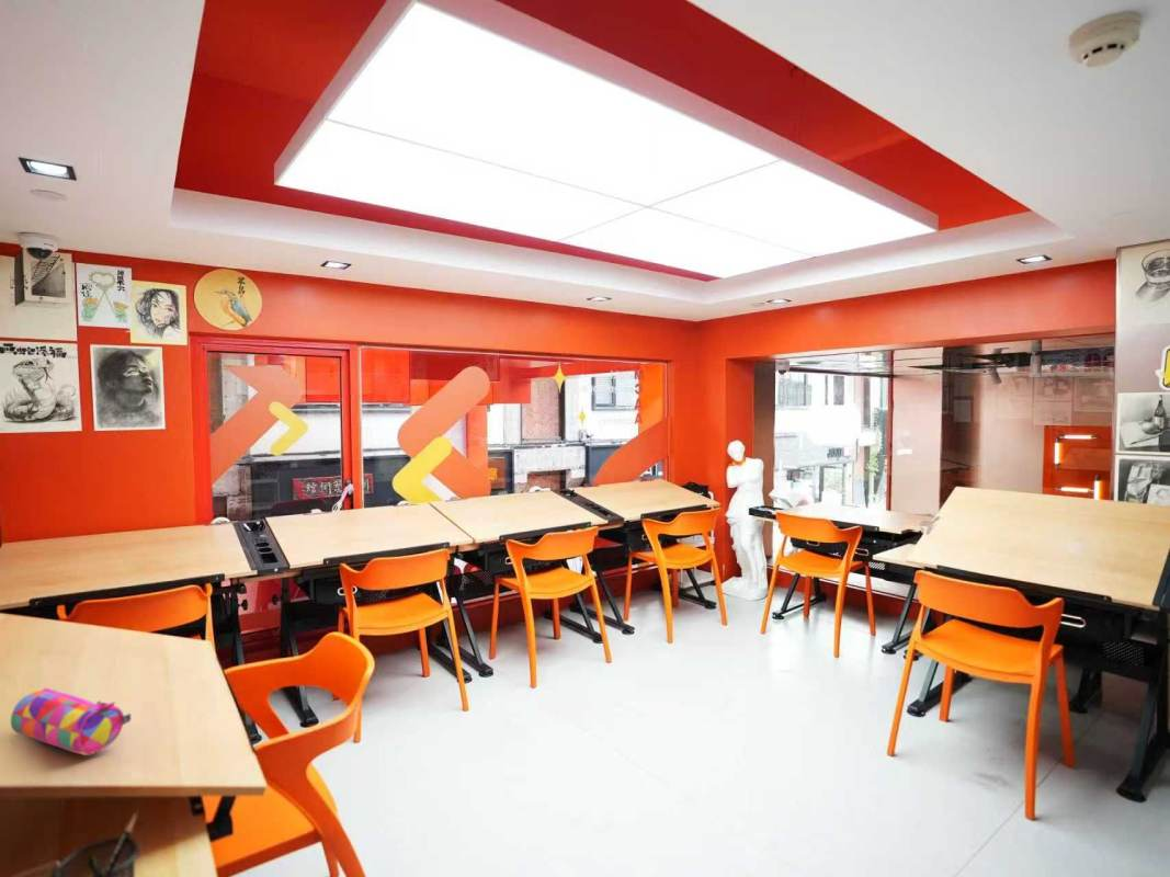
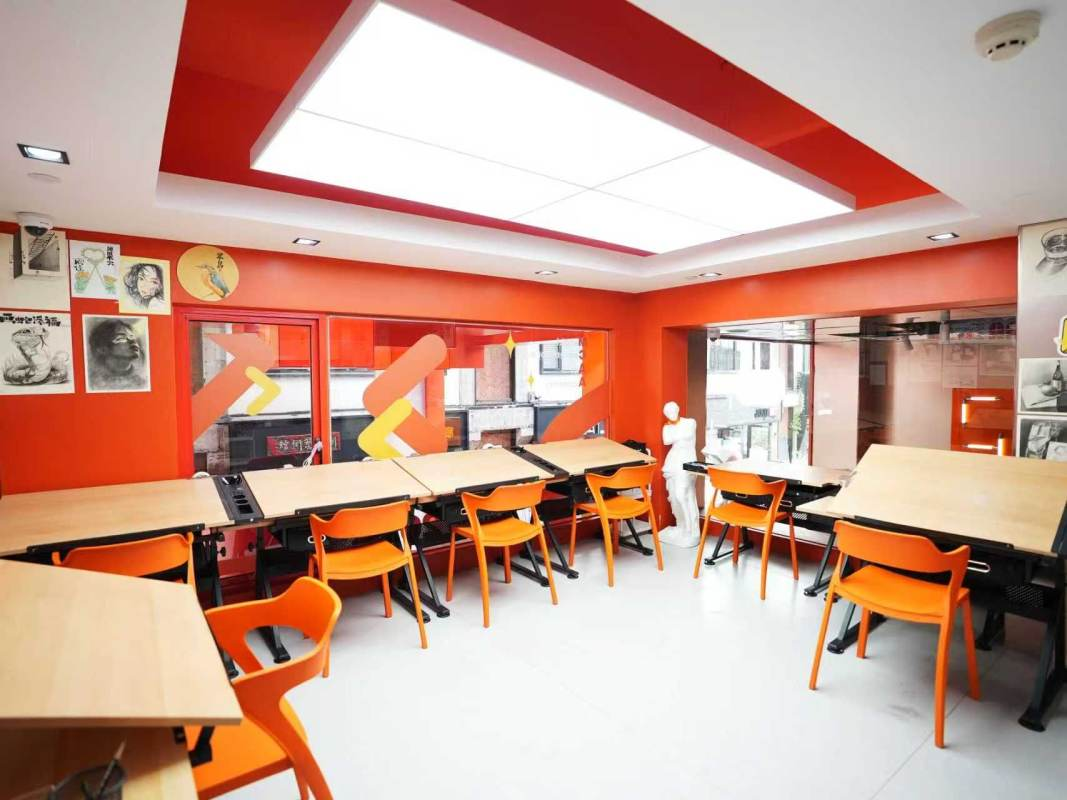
- pencil case [10,687,132,756]
